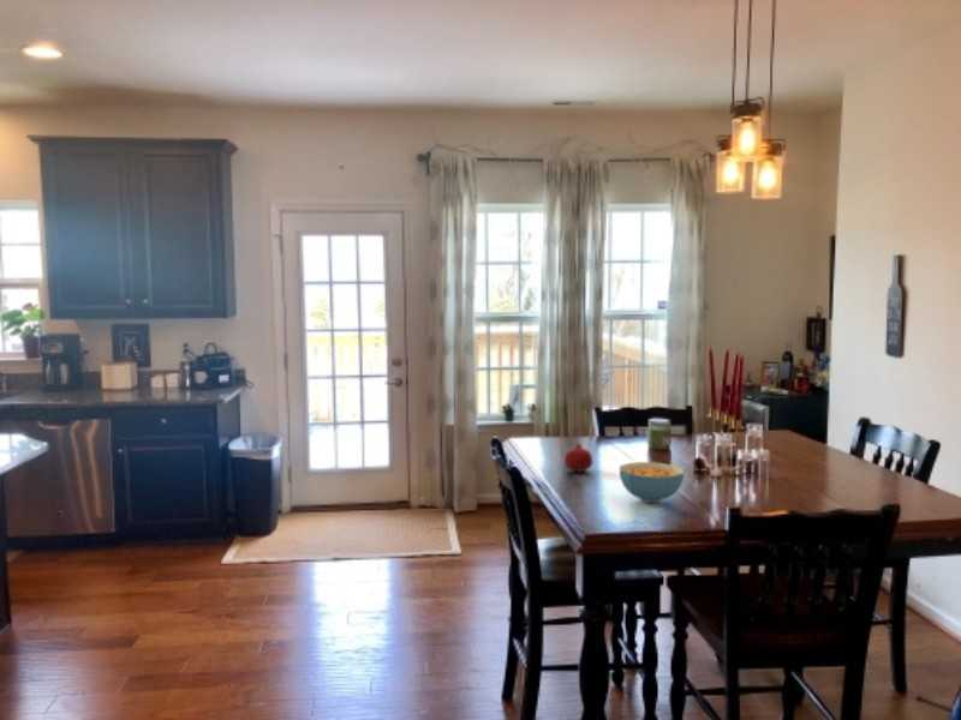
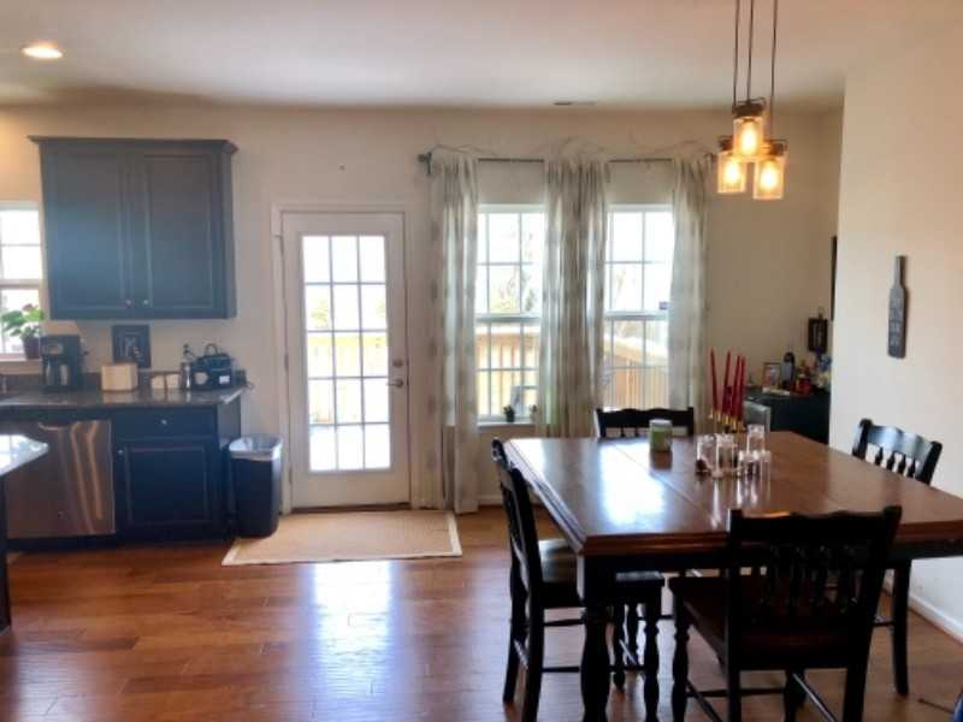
- cereal bowl [619,461,686,504]
- fruit [563,442,593,473]
